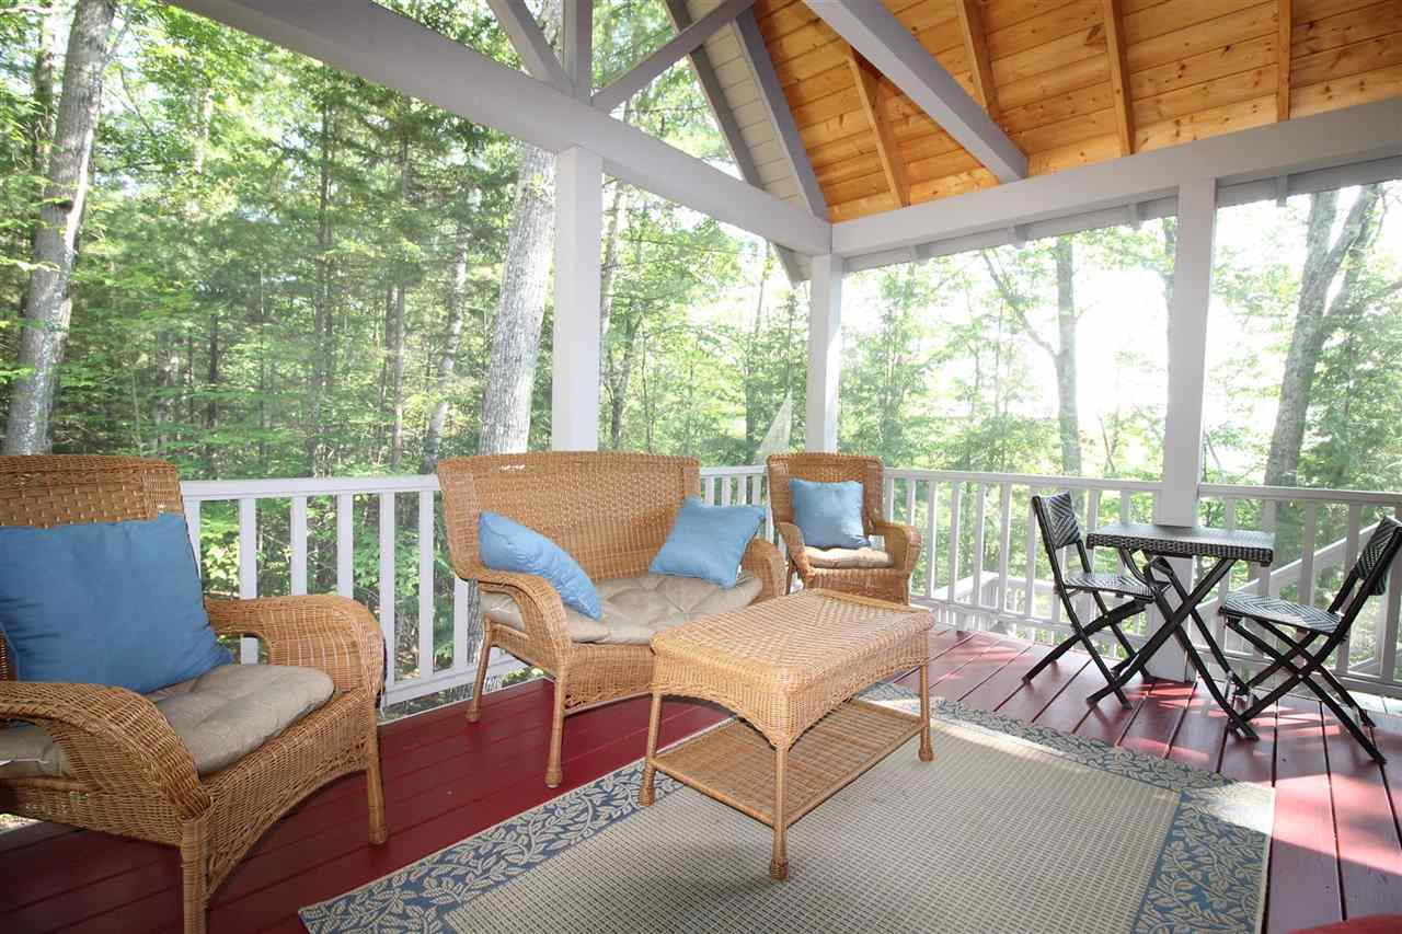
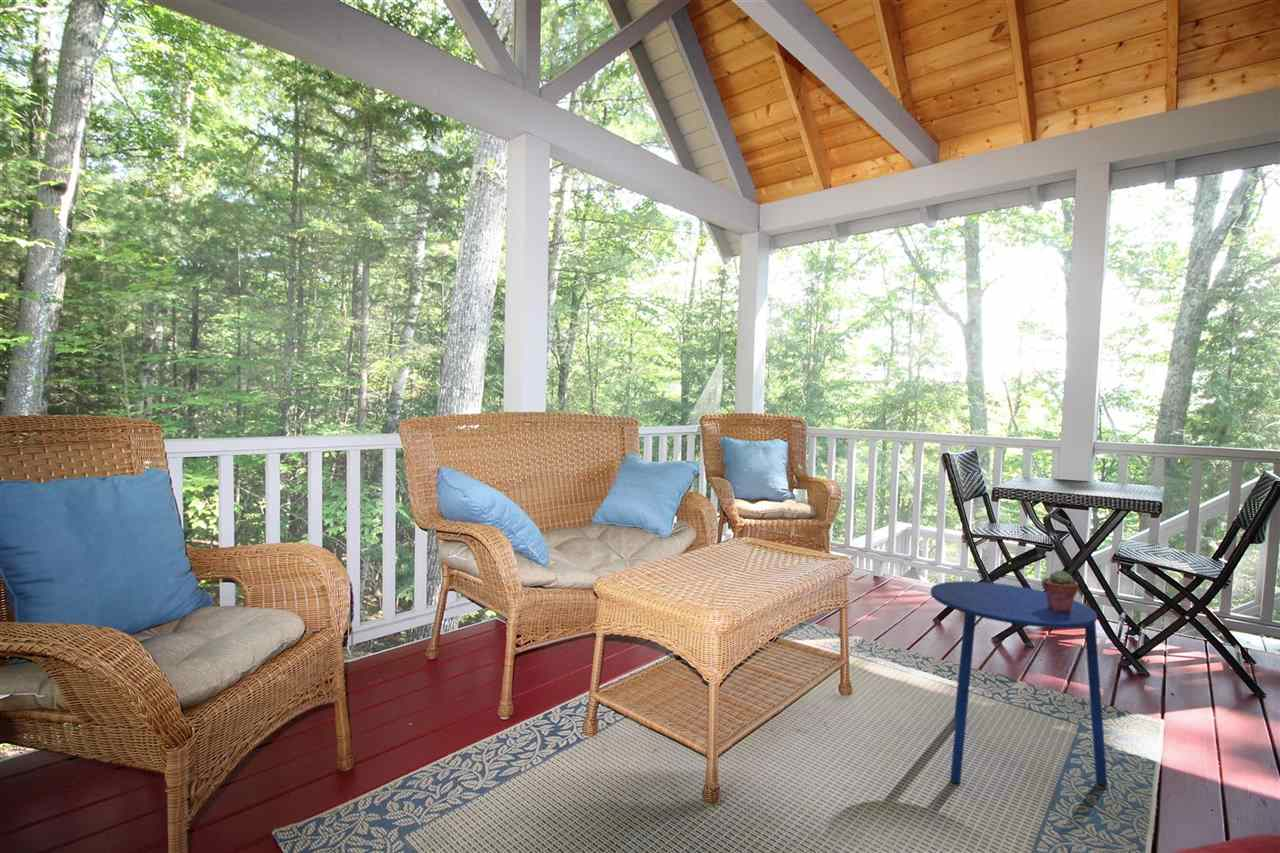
+ side table [930,580,1108,787]
+ potted succulent [1041,569,1079,612]
